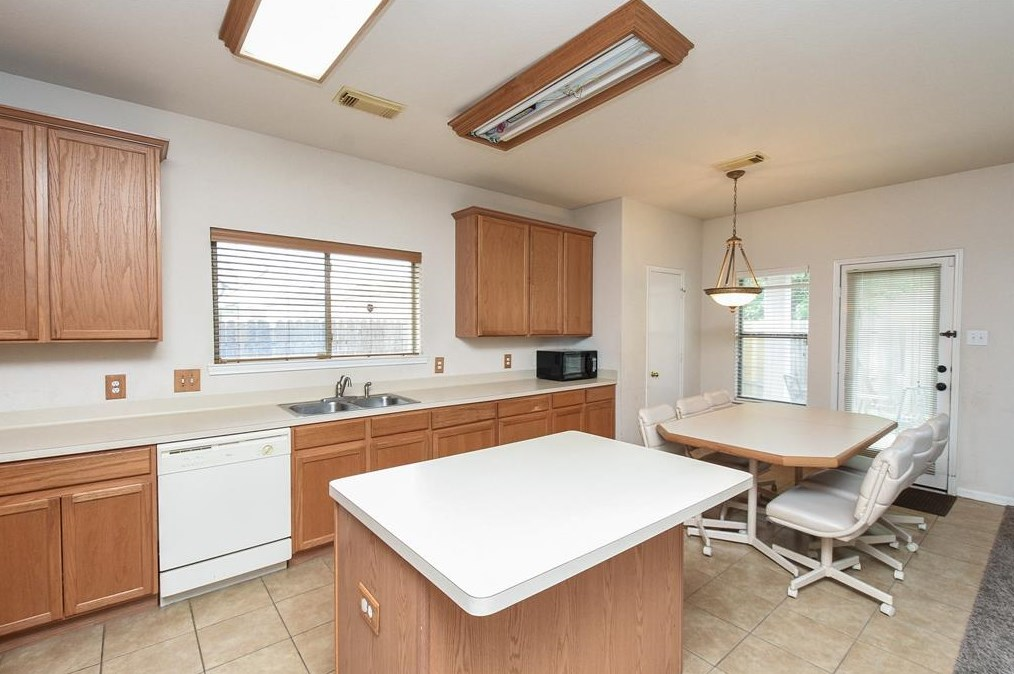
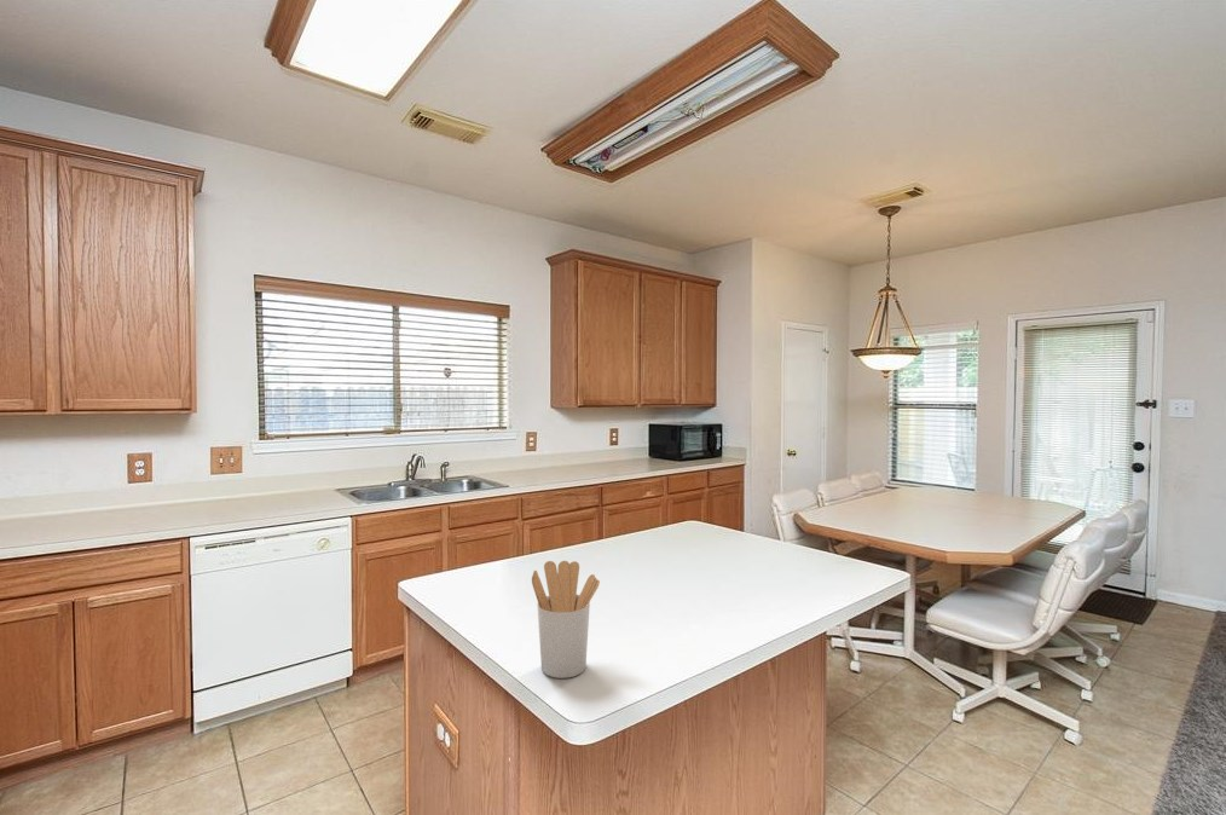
+ utensil holder [531,560,601,680]
